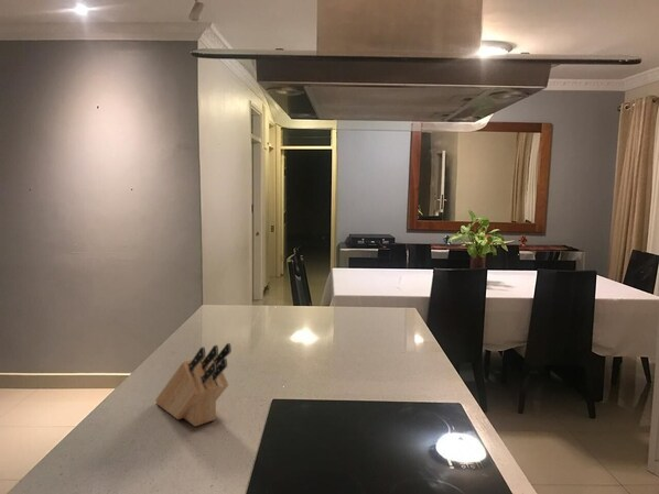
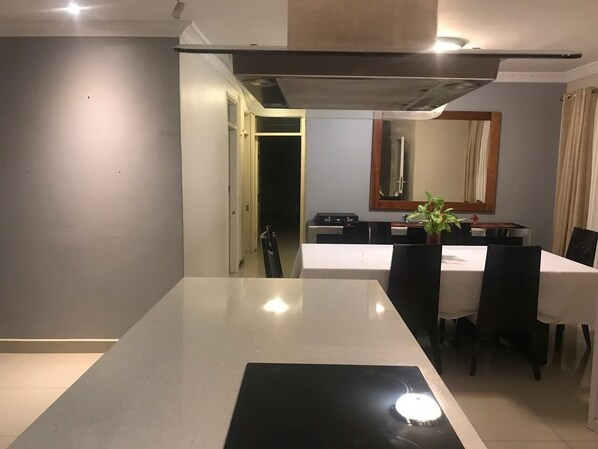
- knife block [154,342,233,428]
